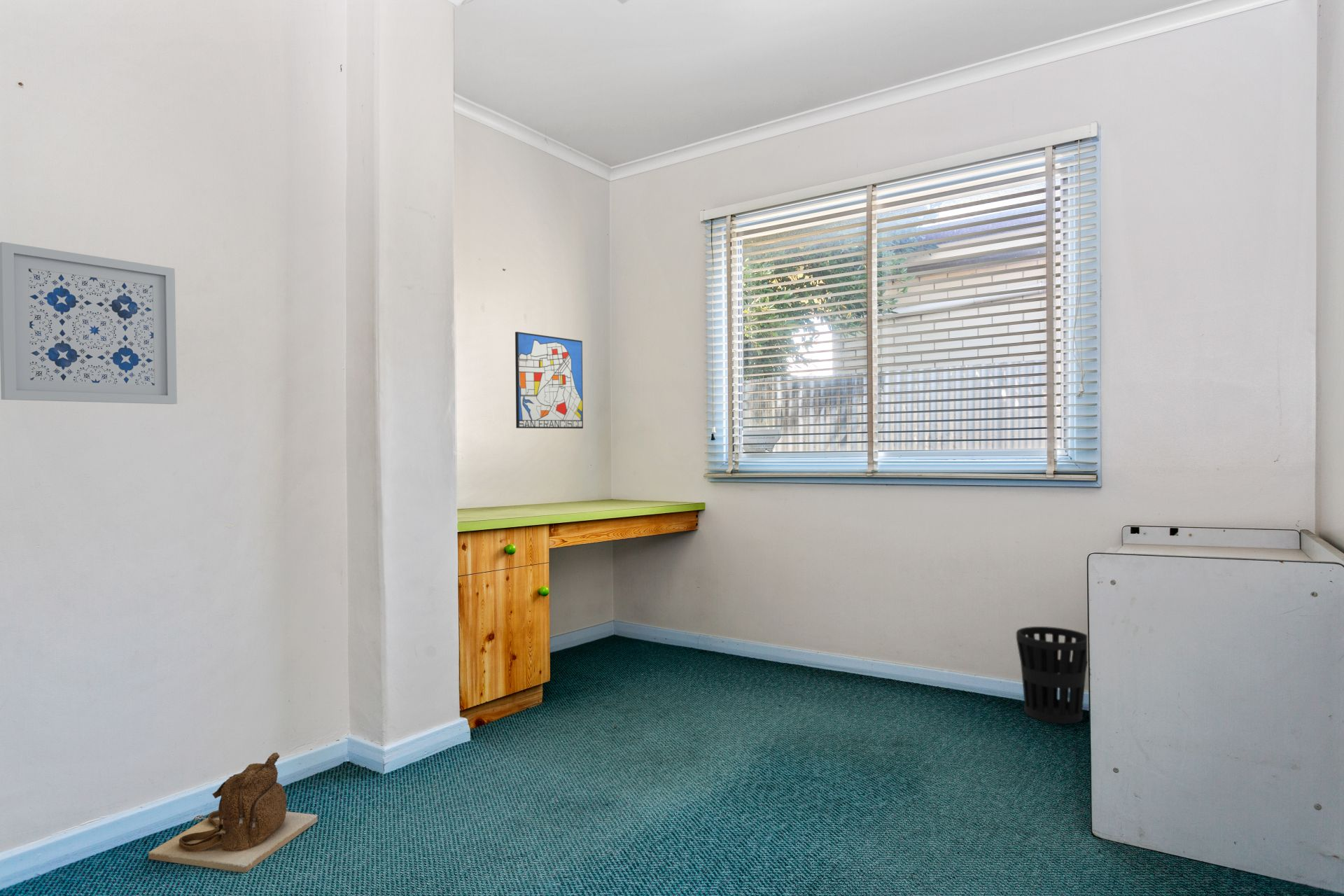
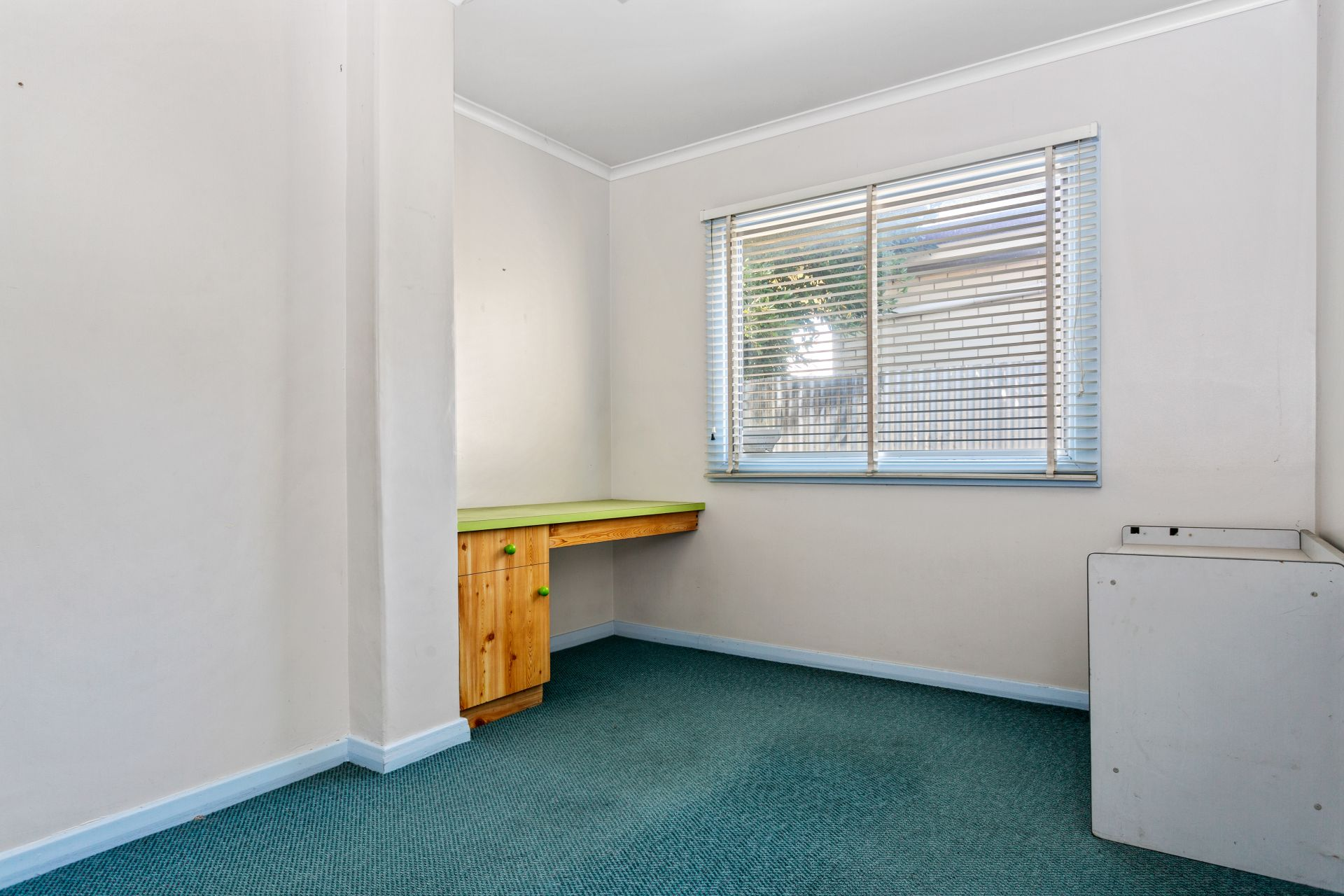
- wall art [514,331,584,429]
- wastebasket [1016,626,1089,724]
- wall art [0,241,178,405]
- backpack [148,752,318,874]
